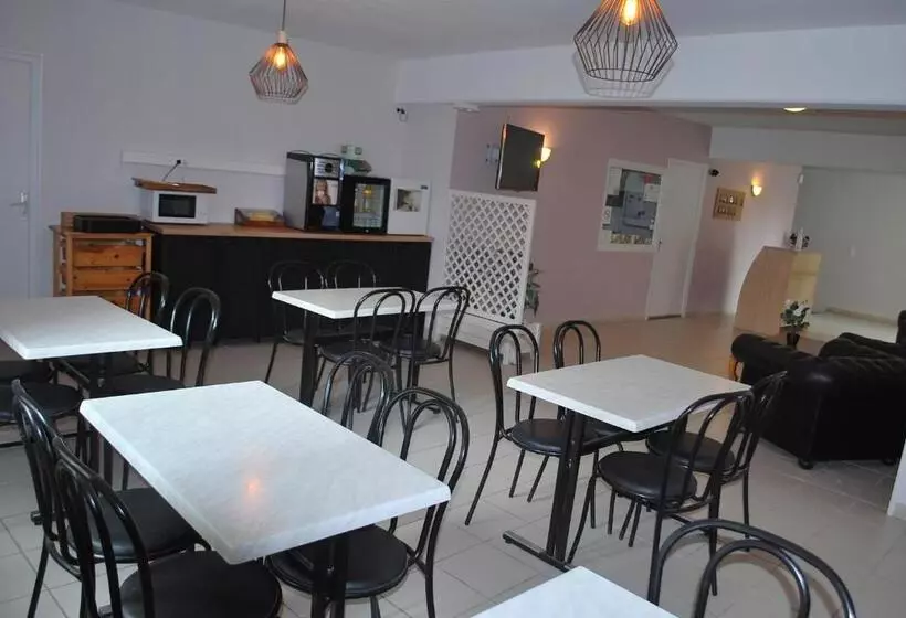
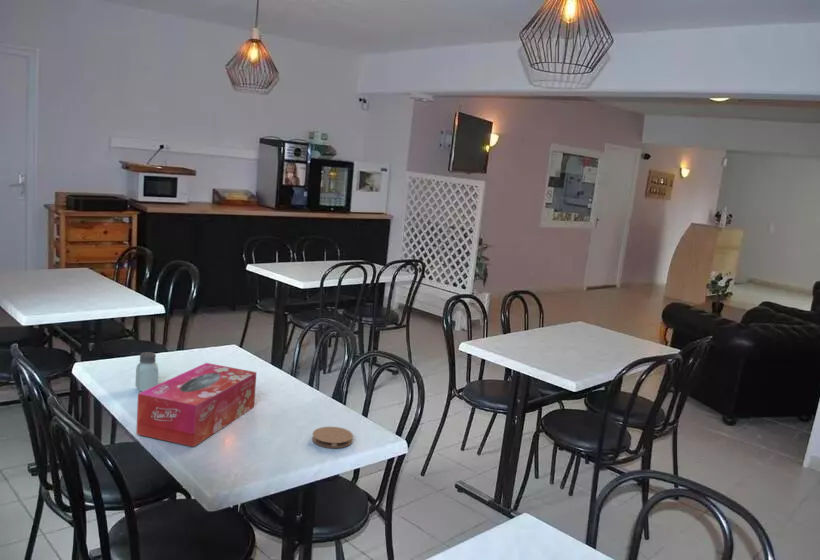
+ tissue box [135,362,257,448]
+ saltshaker [134,351,159,392]
+ coaster [311,426,354,449]
